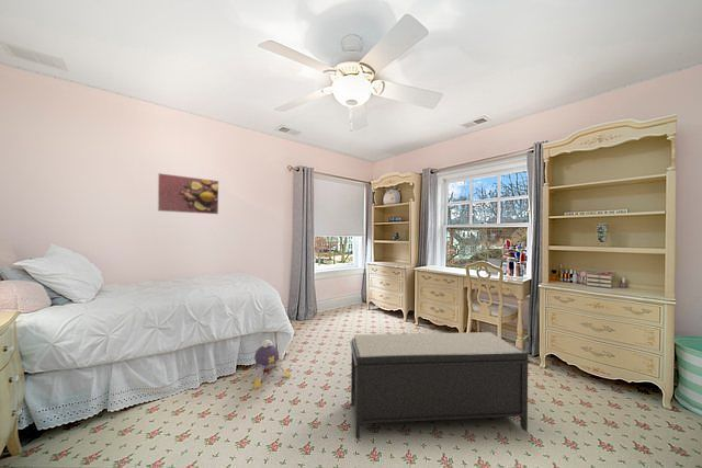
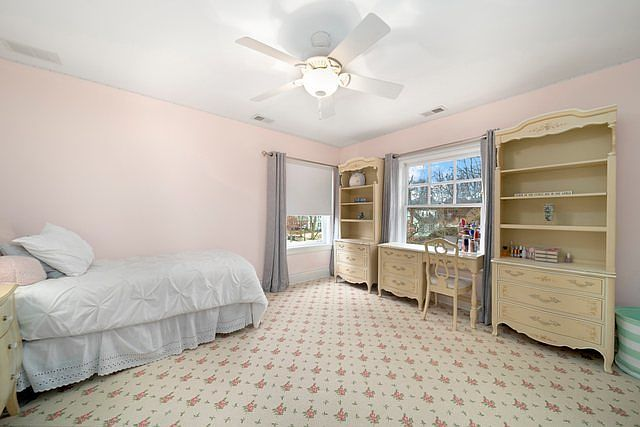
- bench [349,331,532,440]
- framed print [157,172,219,215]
- plush toy [241,339,292,390]
